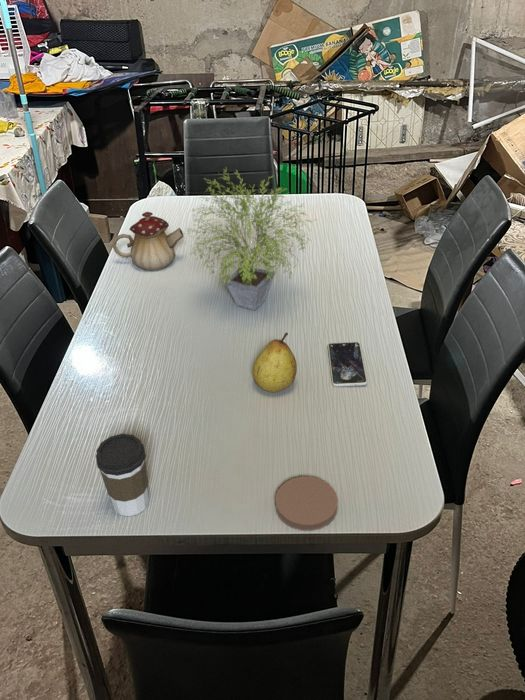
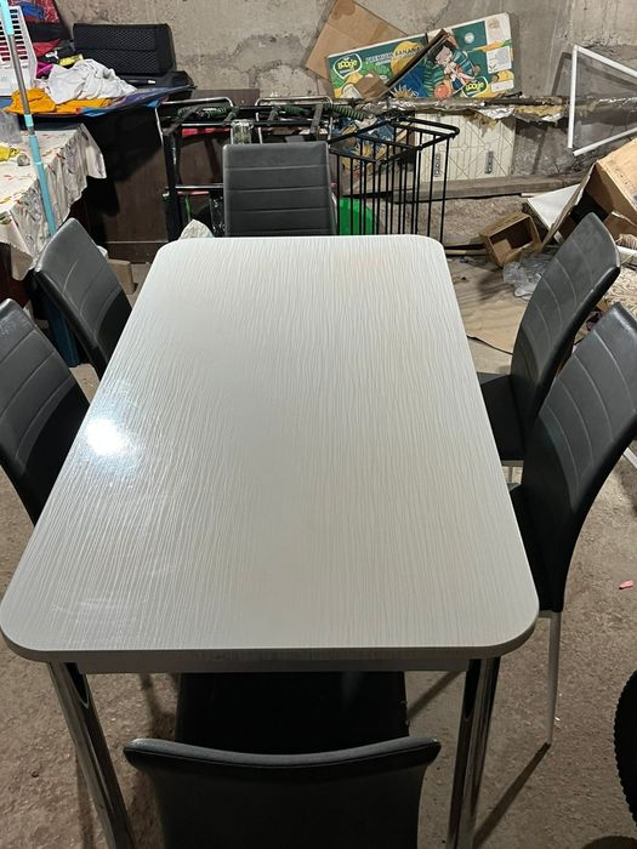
- coaster [274,476,339,532]
- teapot [111,211,185,272]
- smartphone [327,341,368,387]
- fruit [252,331,298,393]
- potted plant [183,167,319,311]
- coffee cup [95,433,149,517]
